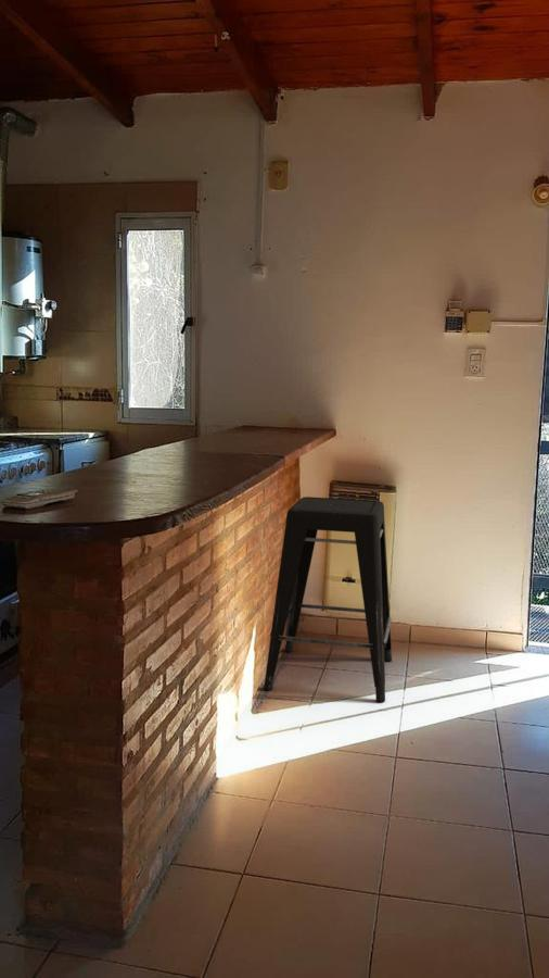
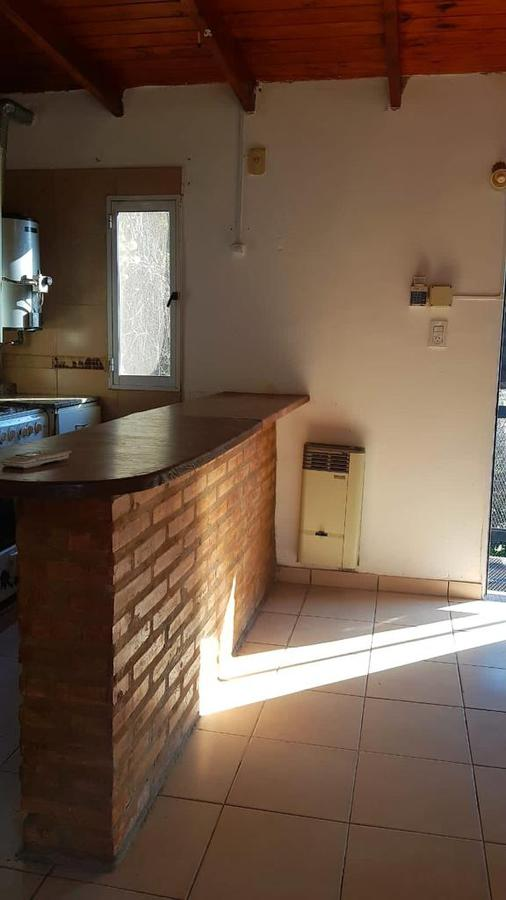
- stool [263,496,393,703]
